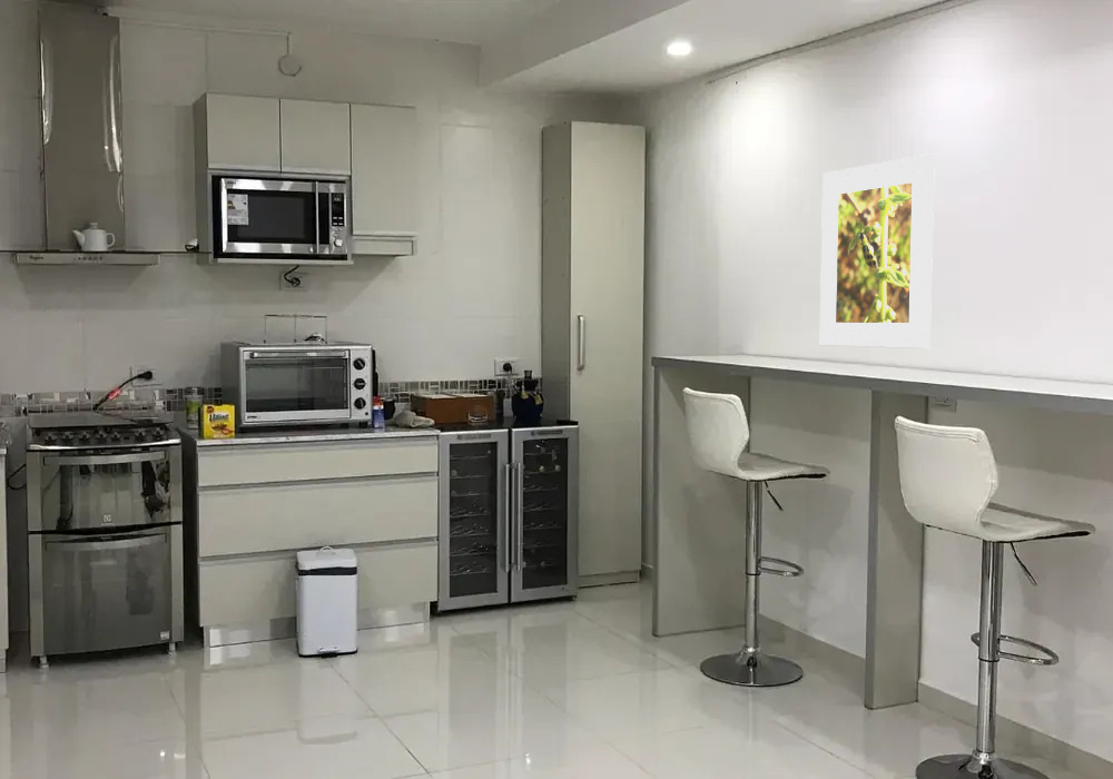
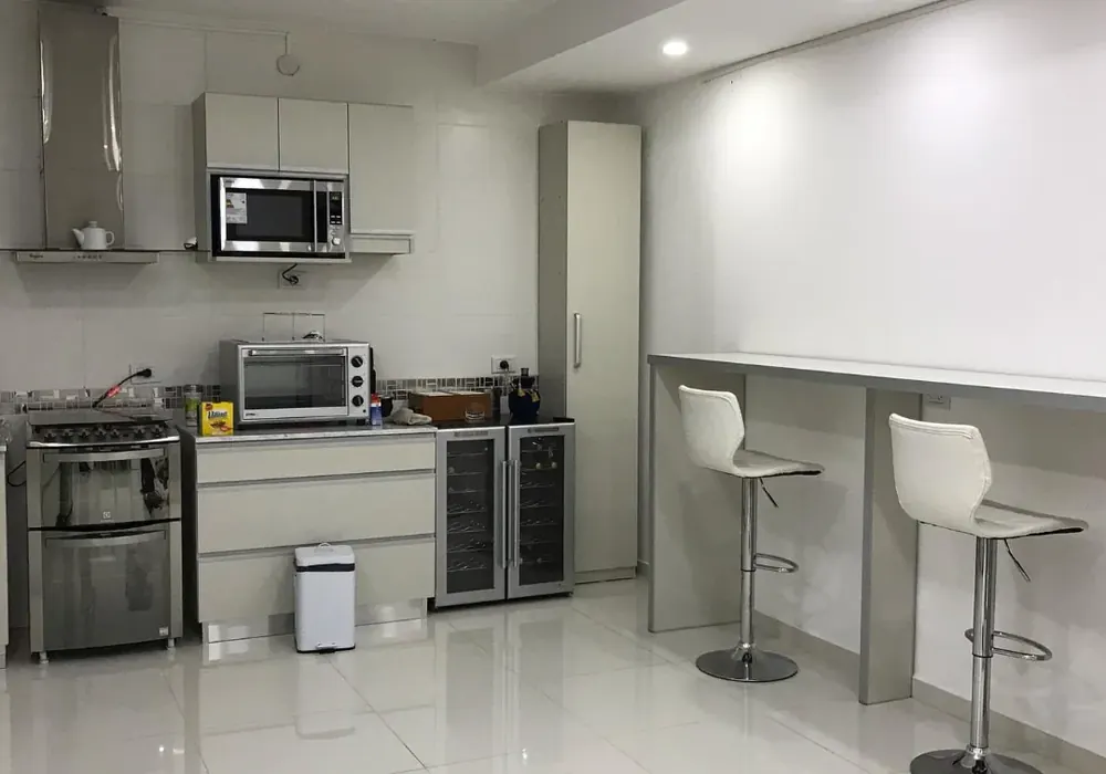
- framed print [819,152,936,349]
